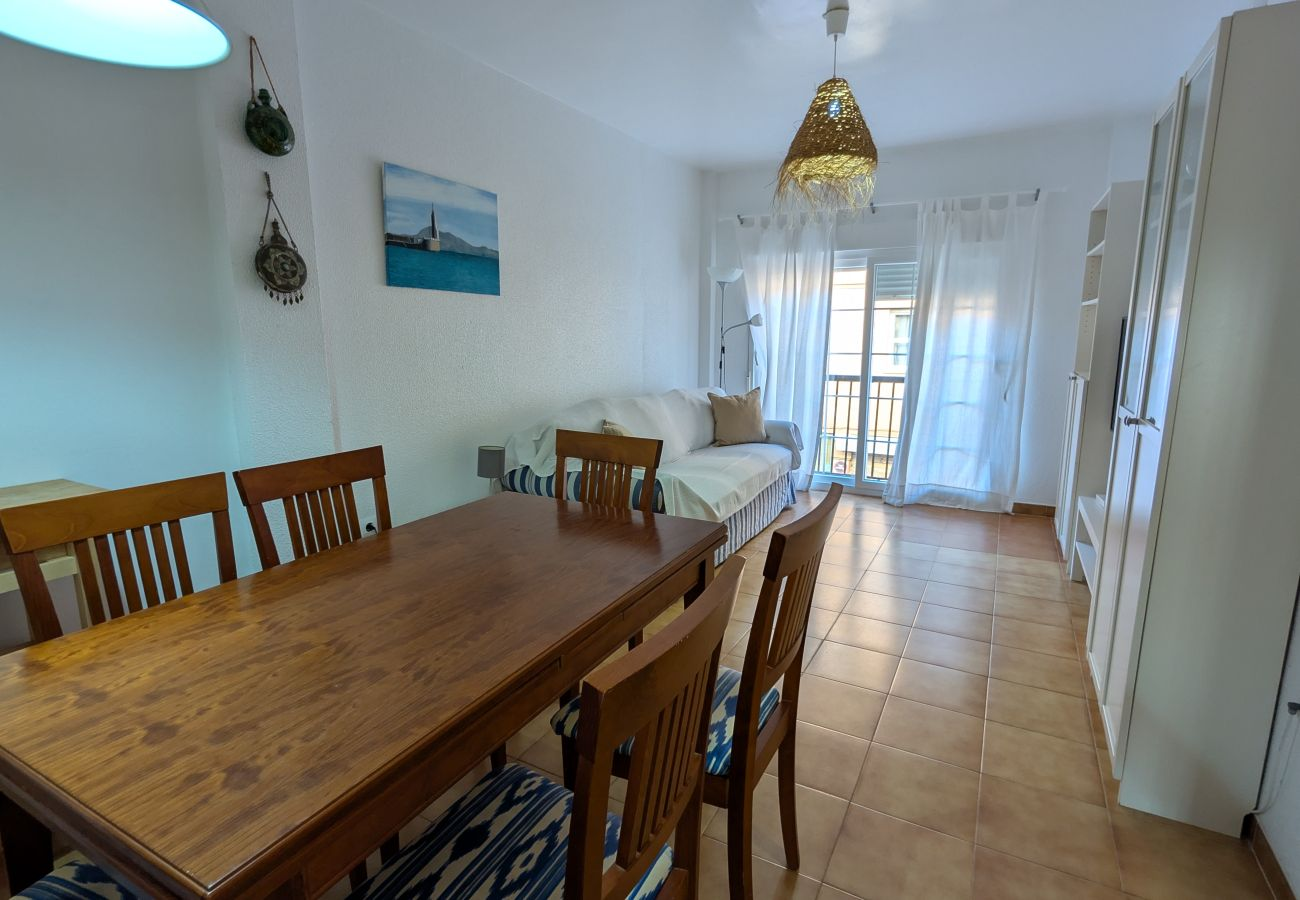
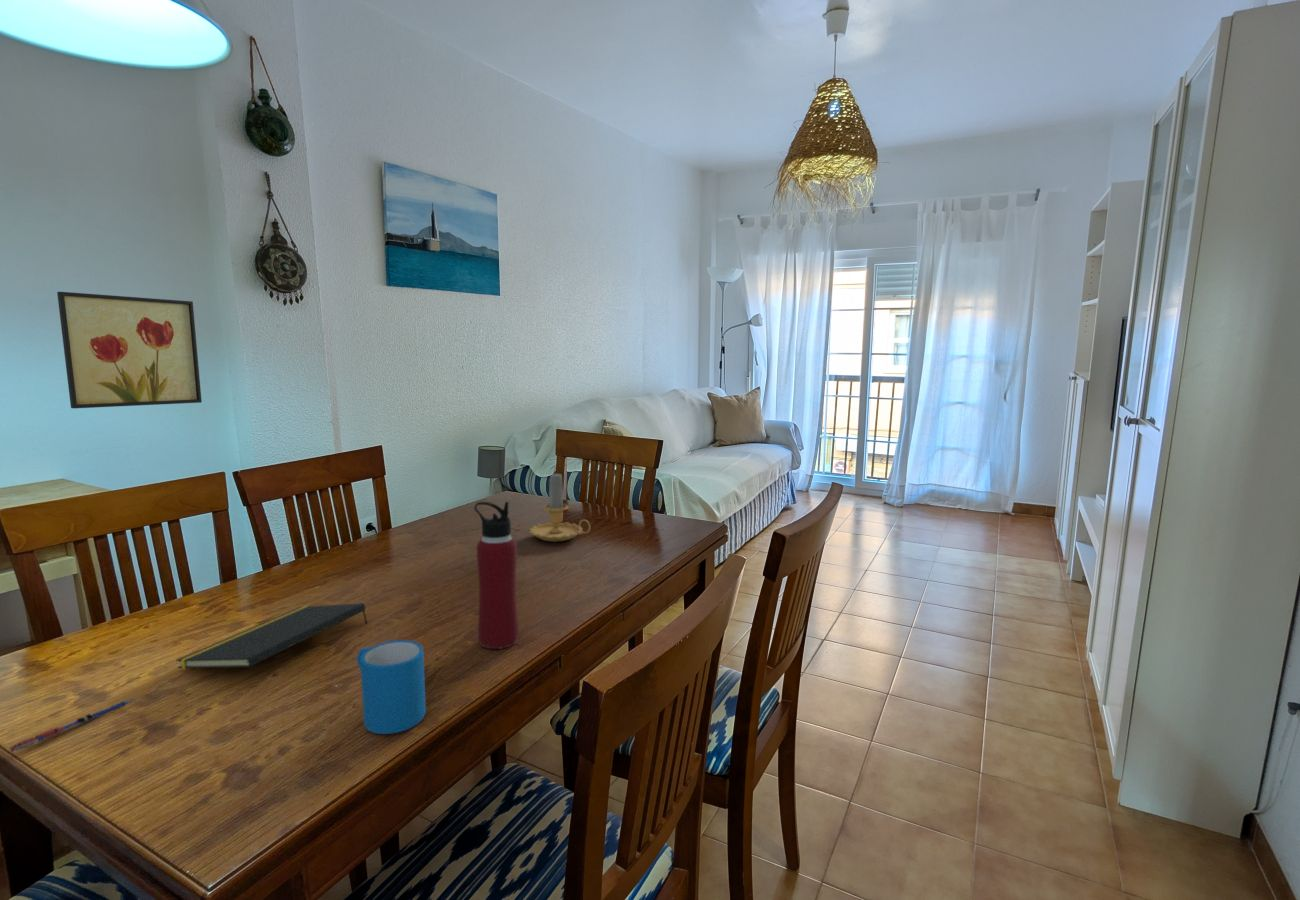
+ notepad [175,602,368,670]
+ water bottle [473,501,519,650]
+ mug [355,639,427,735]
+ candle [528,471,591,543]
+ pen [7,697,136,753]
+ wall art [56,291,203,409]
